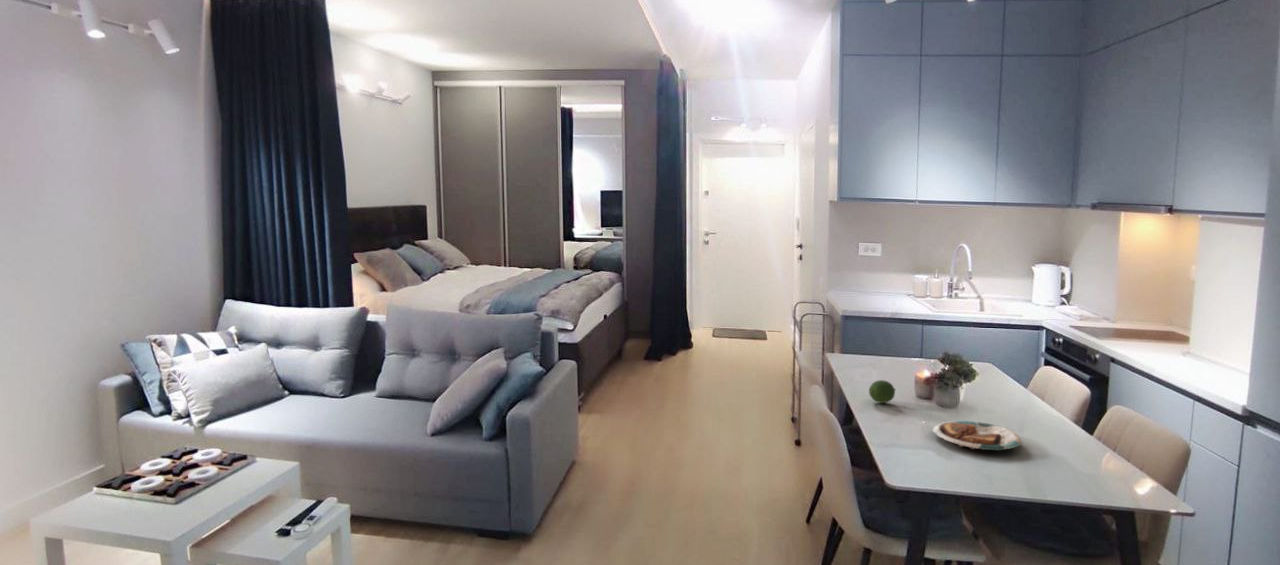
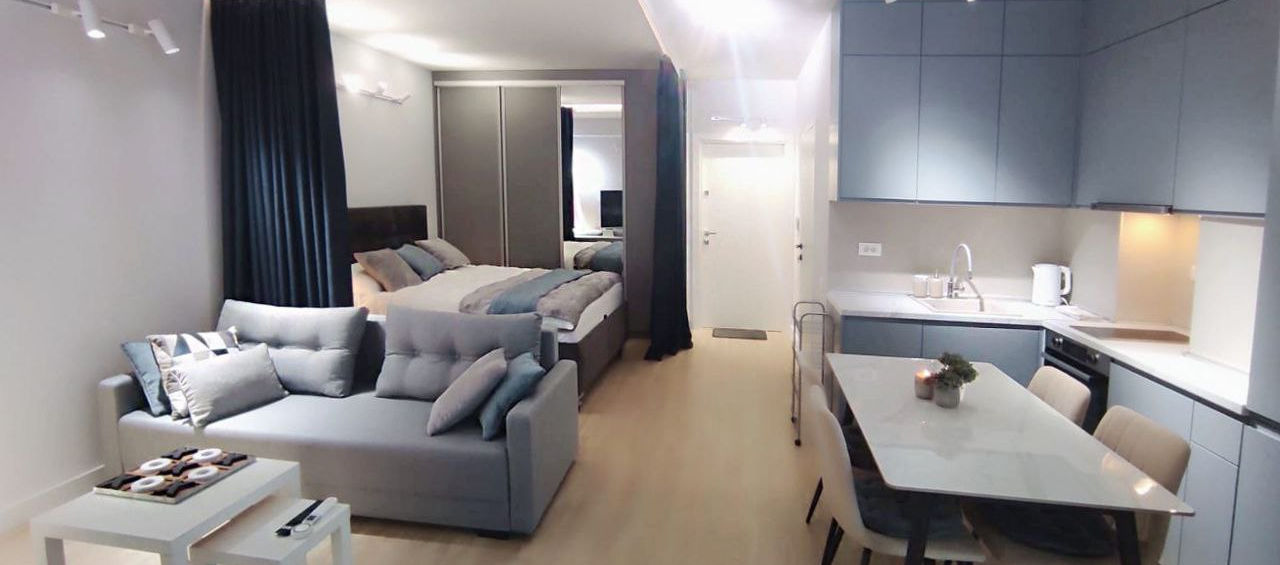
- fruit [868,379,896,404]
- plate [931,420,1023,451]
